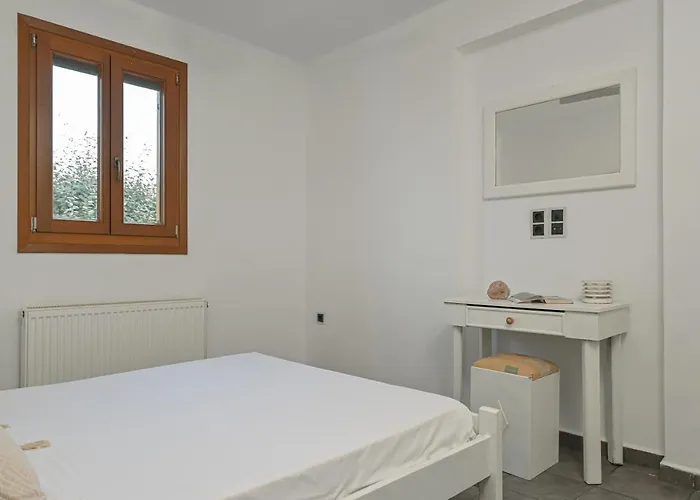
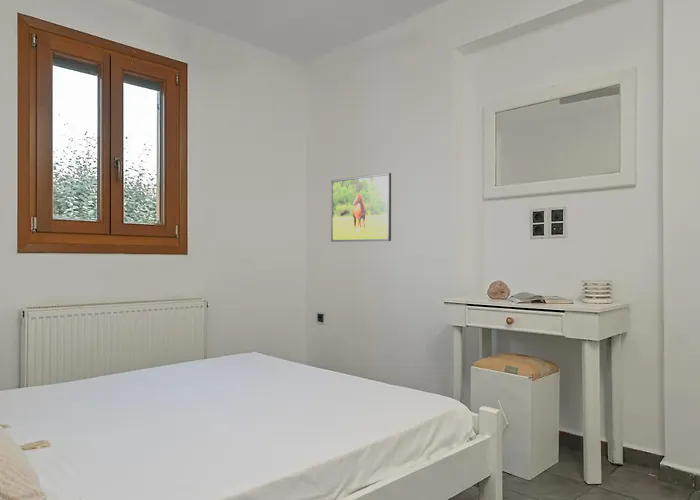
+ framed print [330,172,392,243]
